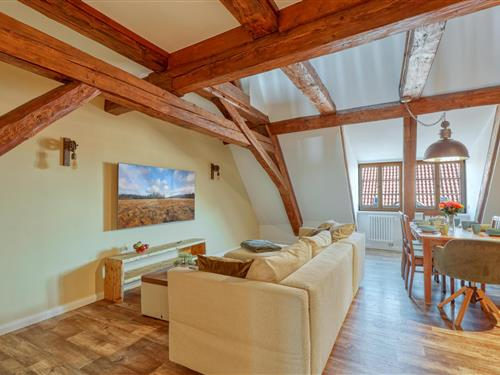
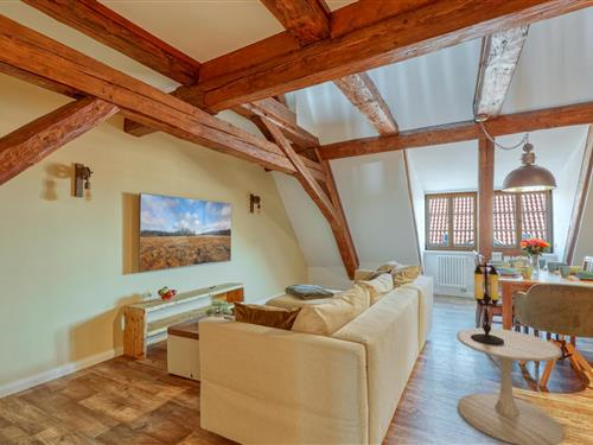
+ side table [455,326,565,445]
+ table lamp [471,261,504,345]
